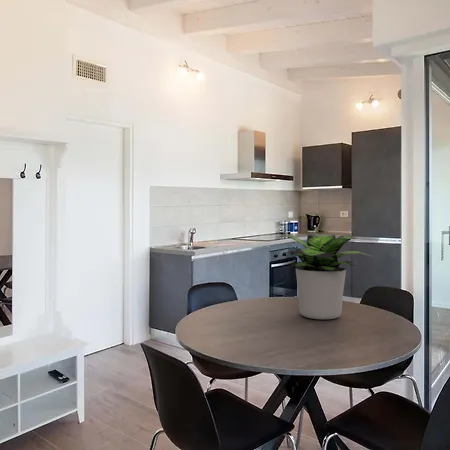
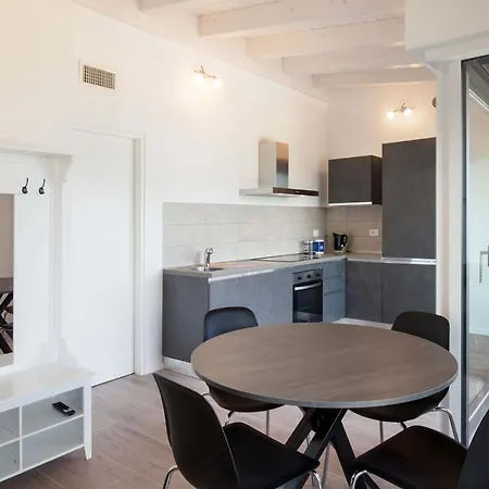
- potted plant [279,233,377,320]
